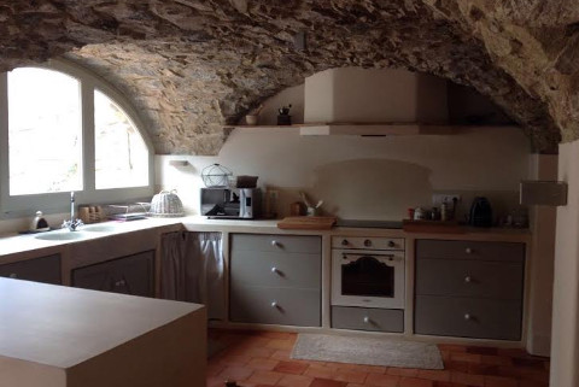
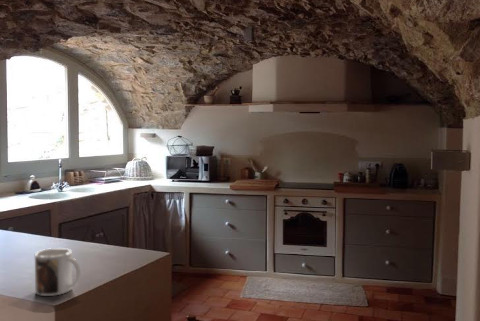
+ mug [34,247,82,297]
